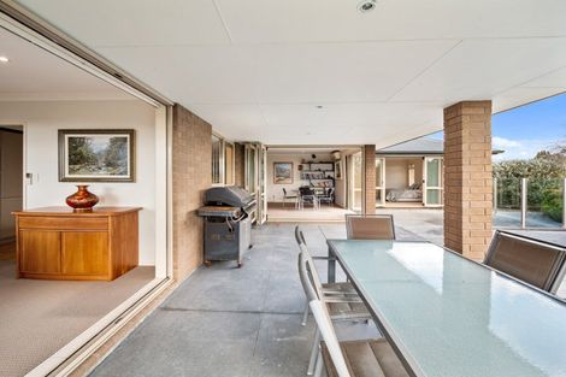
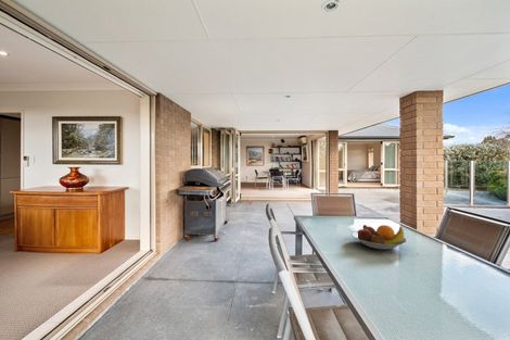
+ fruit bowl [350,224,408,250]
